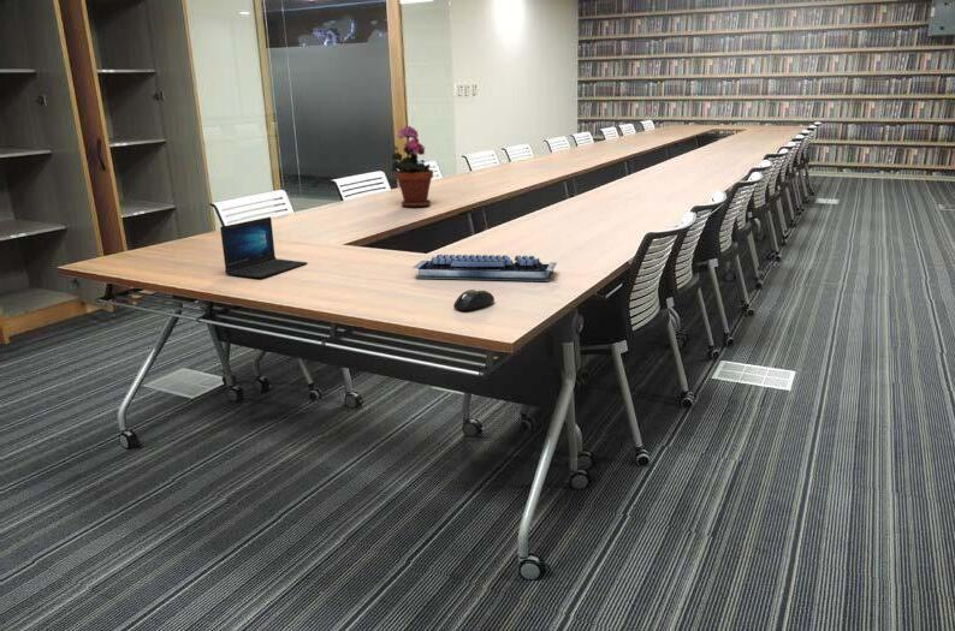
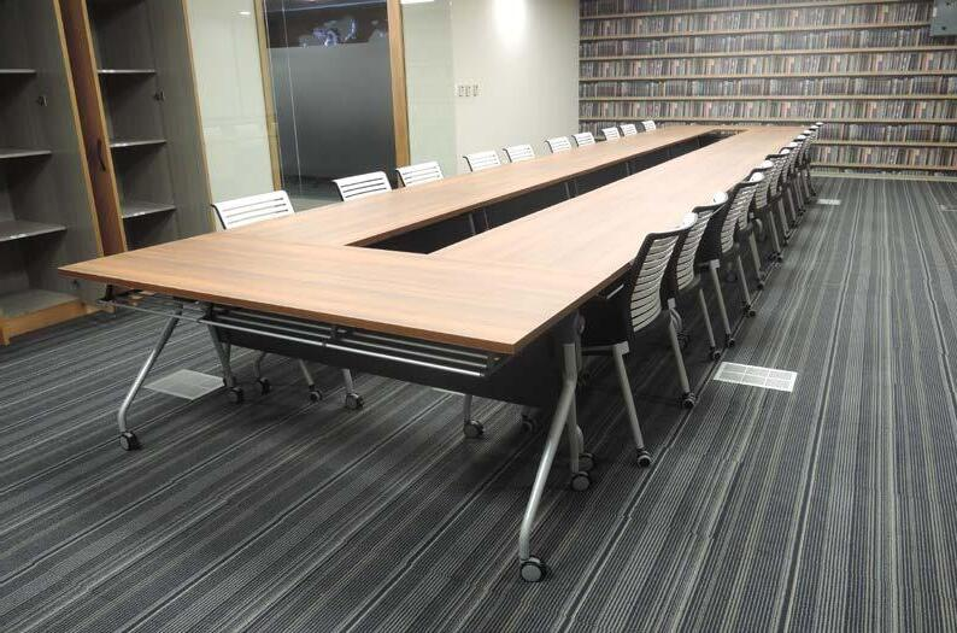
- laptop [219,216,309,279]
- computer keyboard [411,254,558,282]
- mouse [452,288,496,311]
- potted plant [390,125,434,208]
